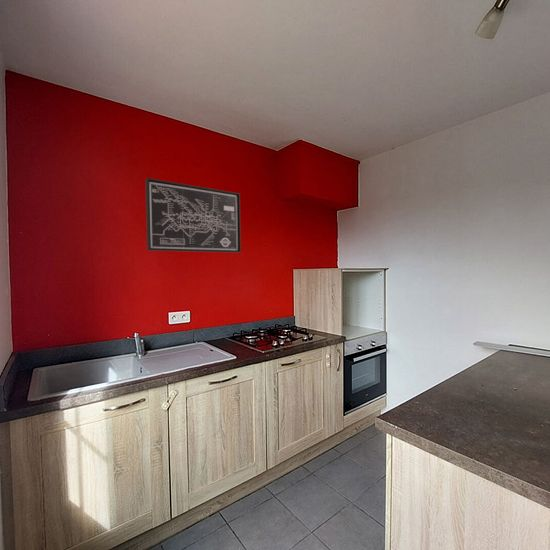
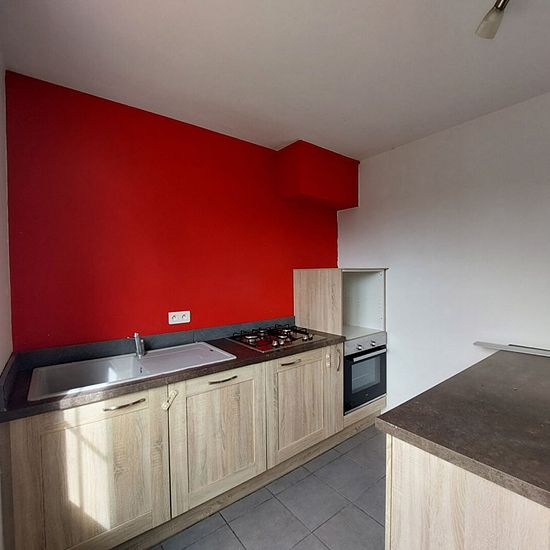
- wall art [144,177,242,254]
